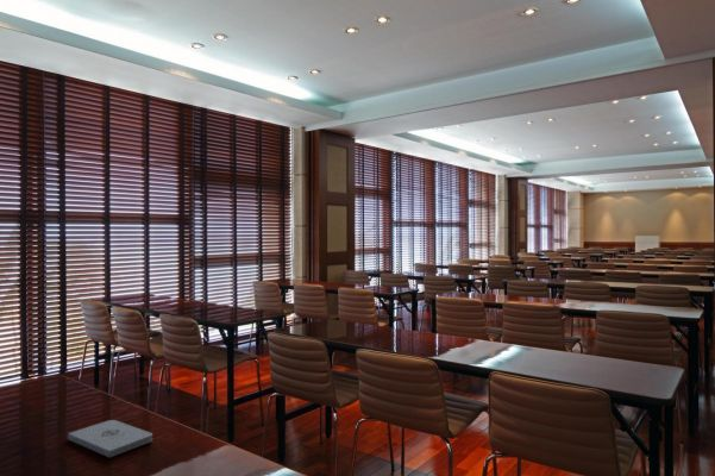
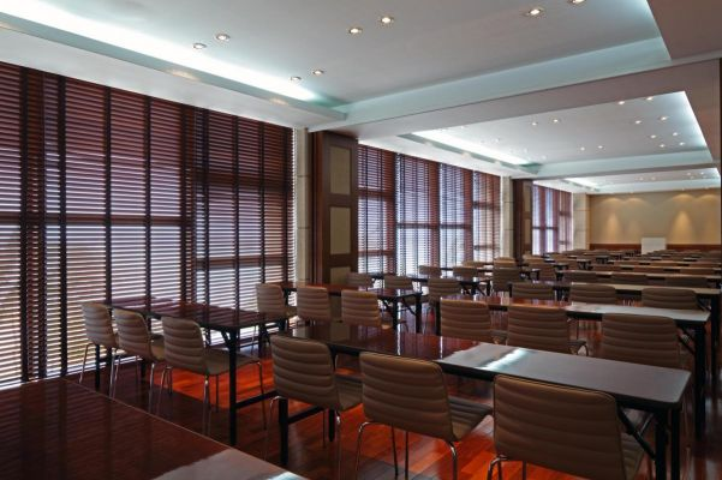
- notepad [67,419,153,458]
